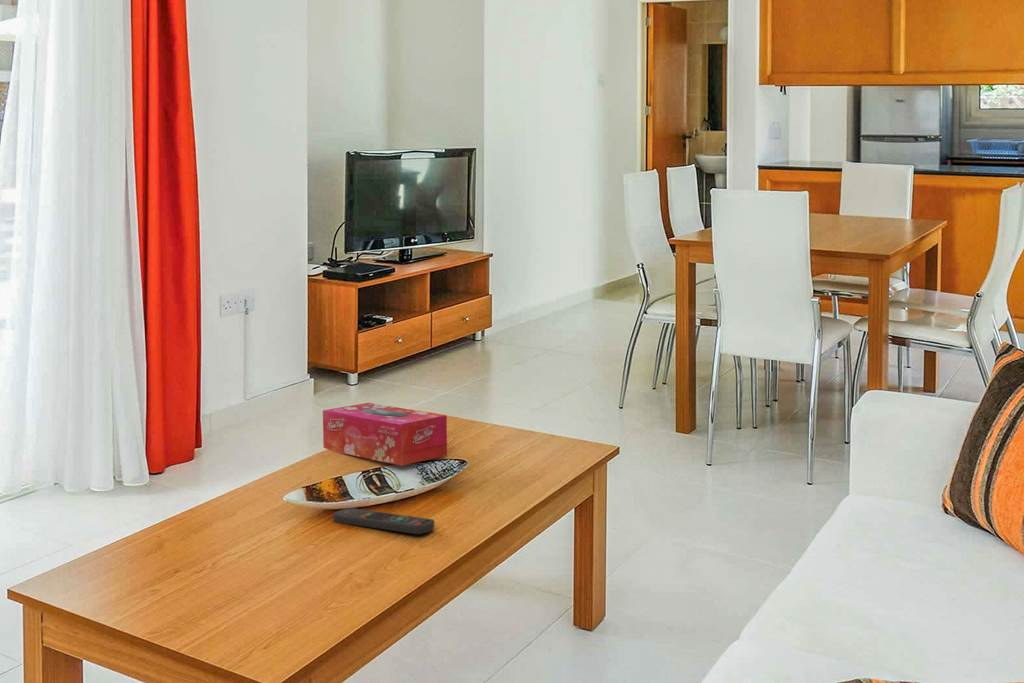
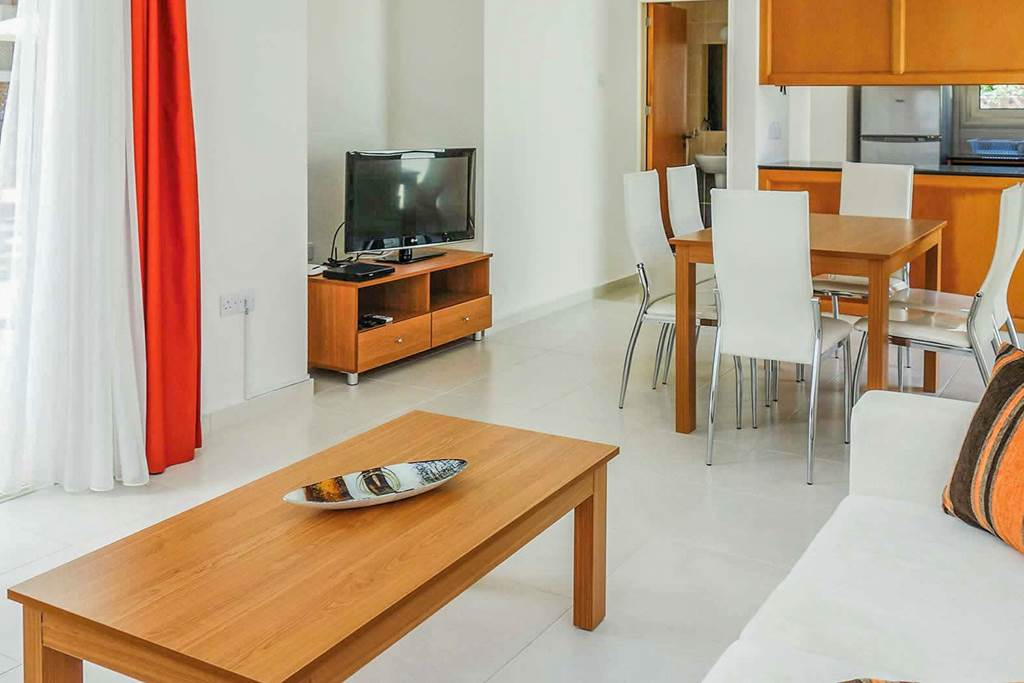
- remote control [332,507,436,535]
- tissue box [322,402,448,467]
